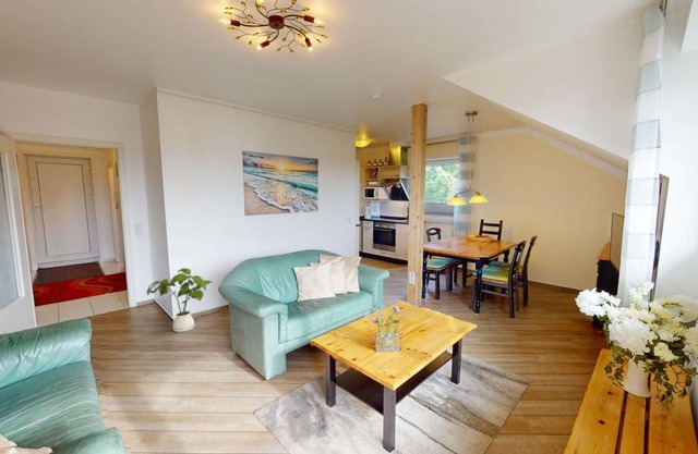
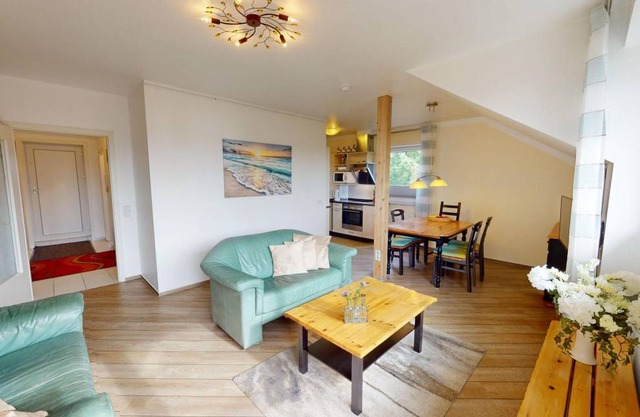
- house plant [145,267,215,333]
